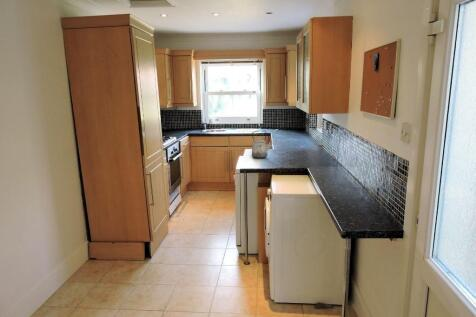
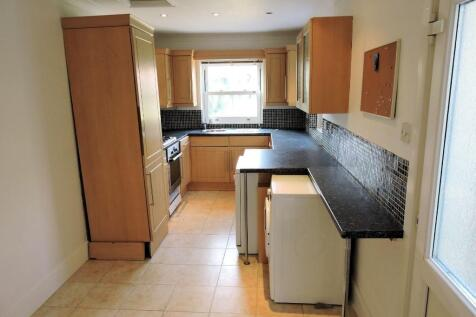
- kettle [251,130,273,159]
